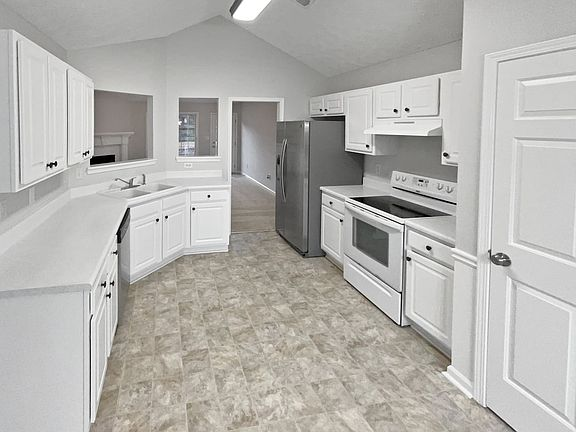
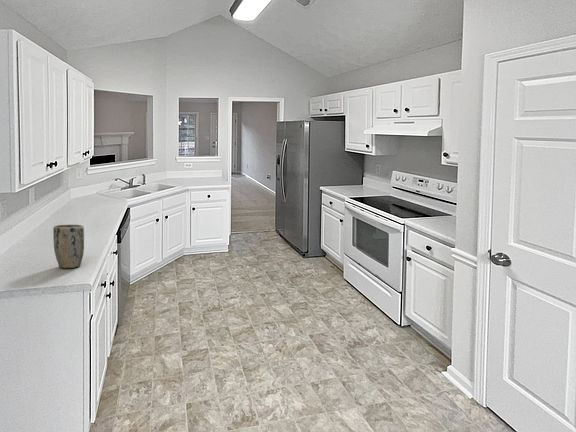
+ plant pot [52,223,85,269]
